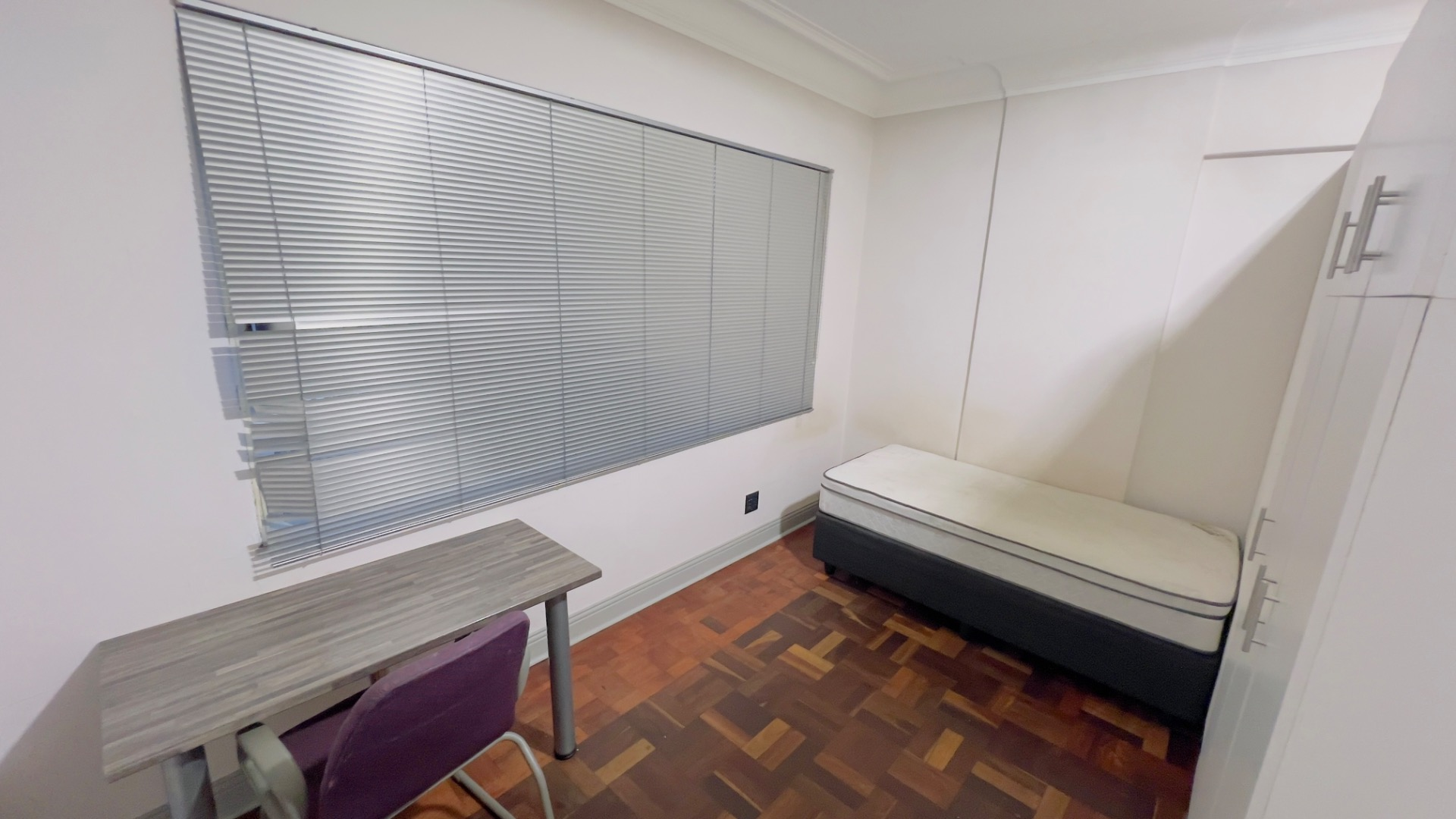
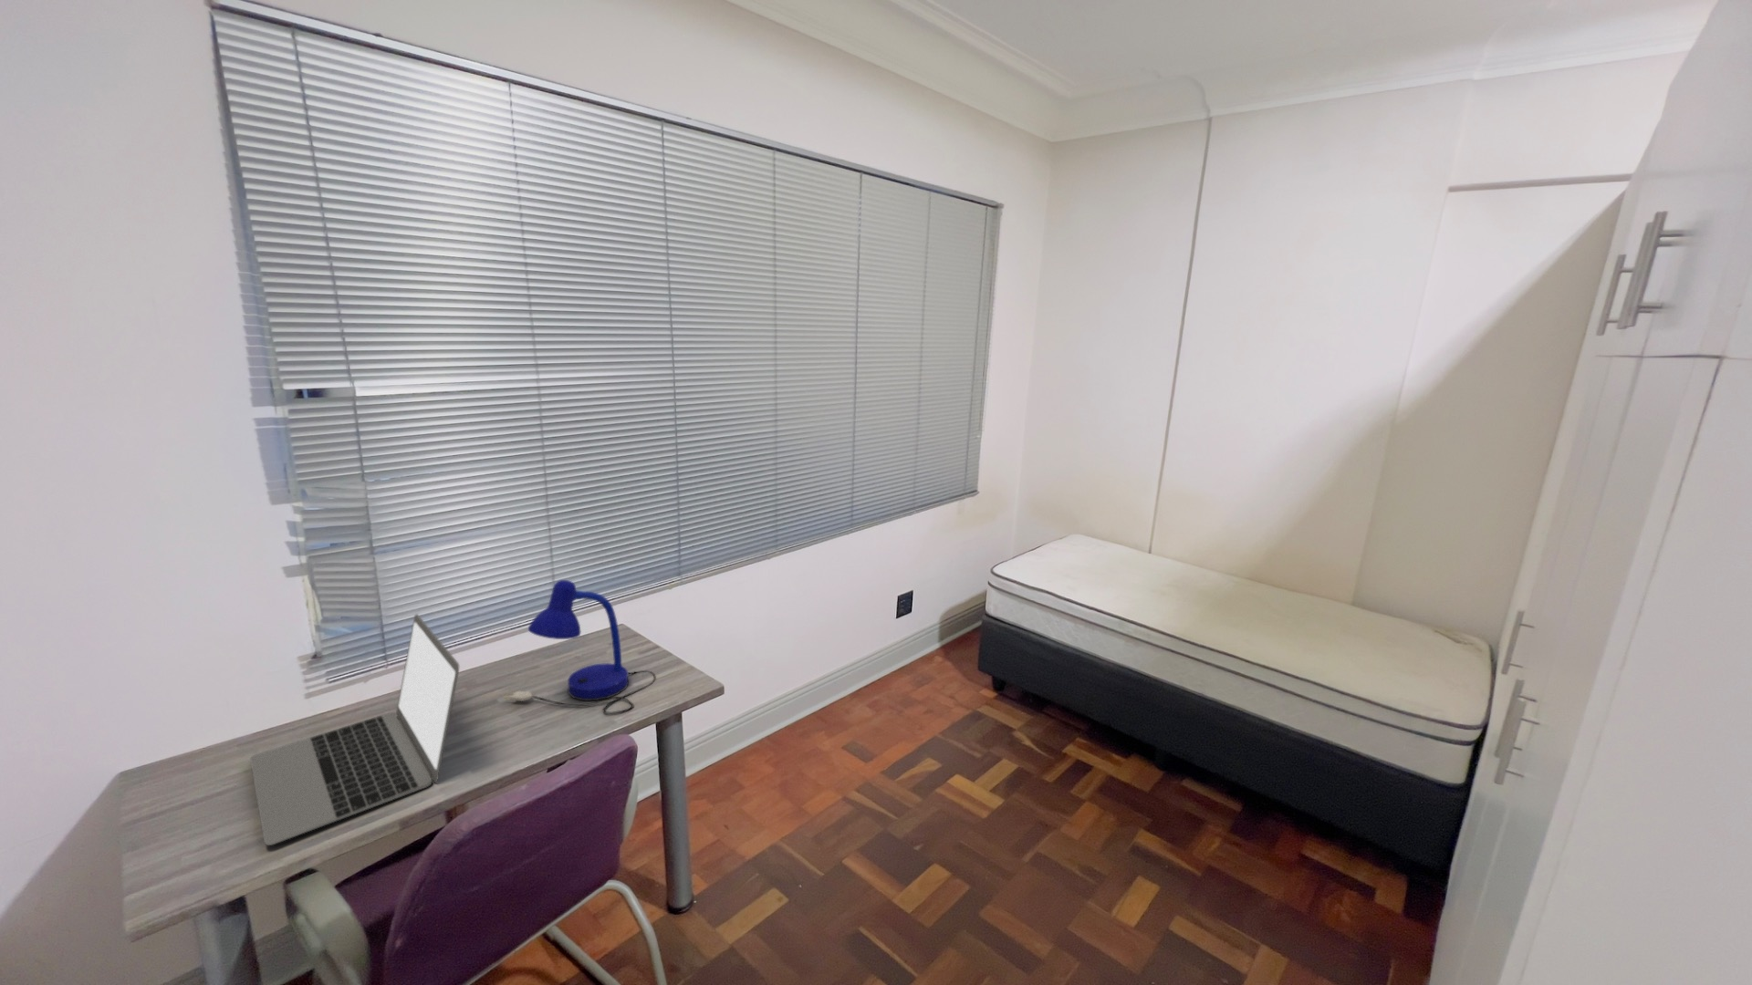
+ laptop [249,613,460,847]
+ desk lamp [503,580,657,716]
